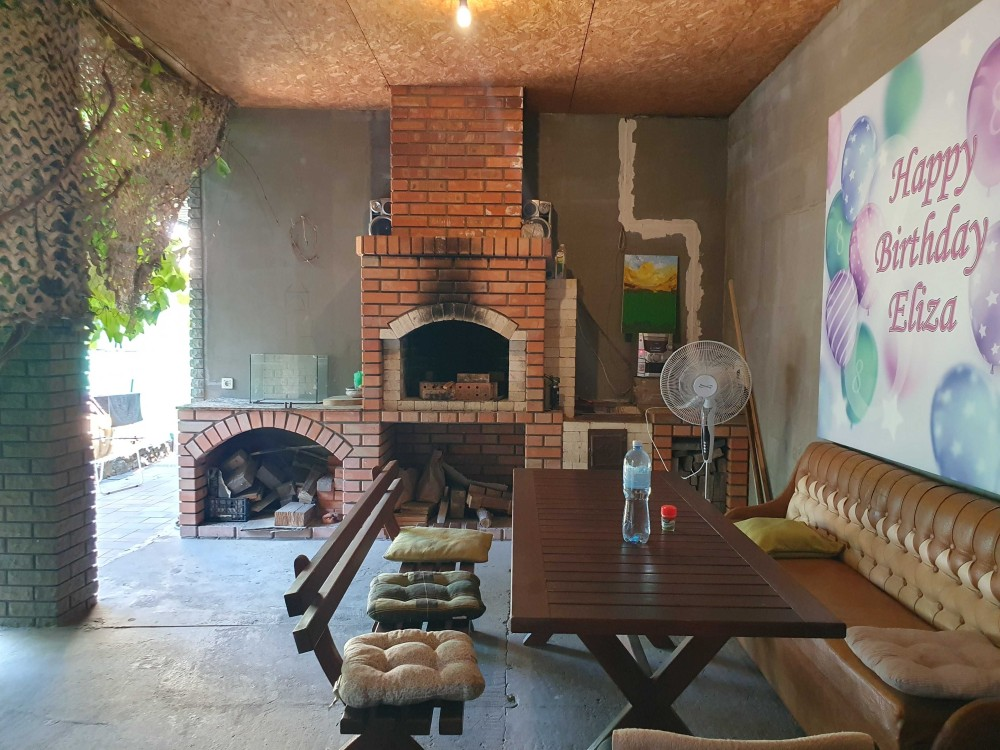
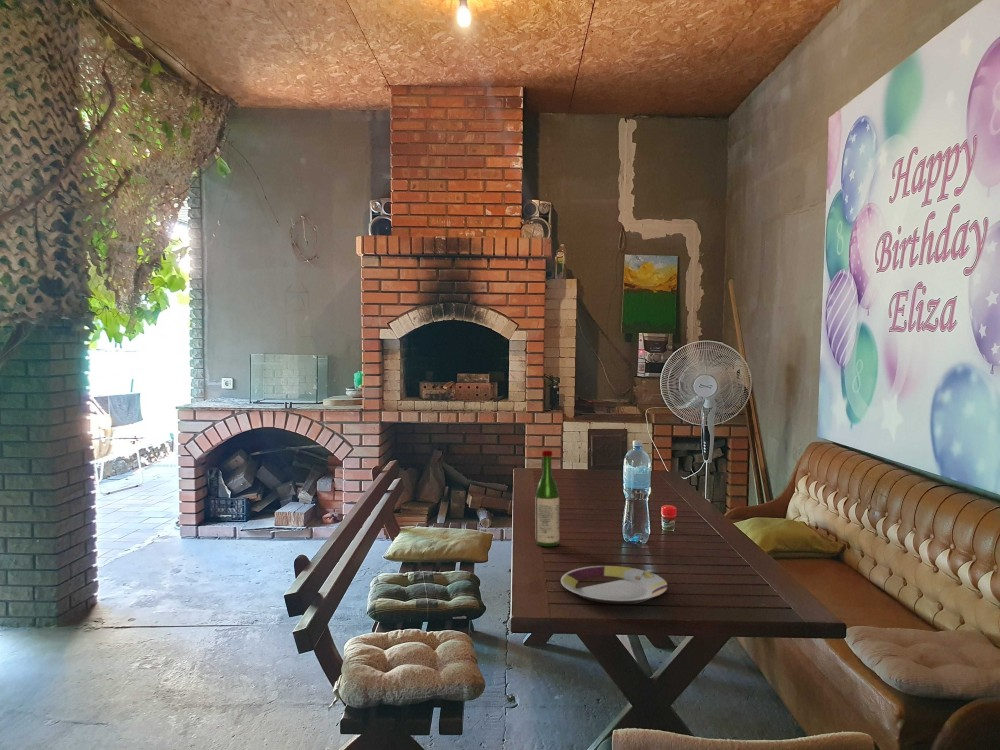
+ plate [560,565,669,605]
+ wine bottle [535,449,560,547]
